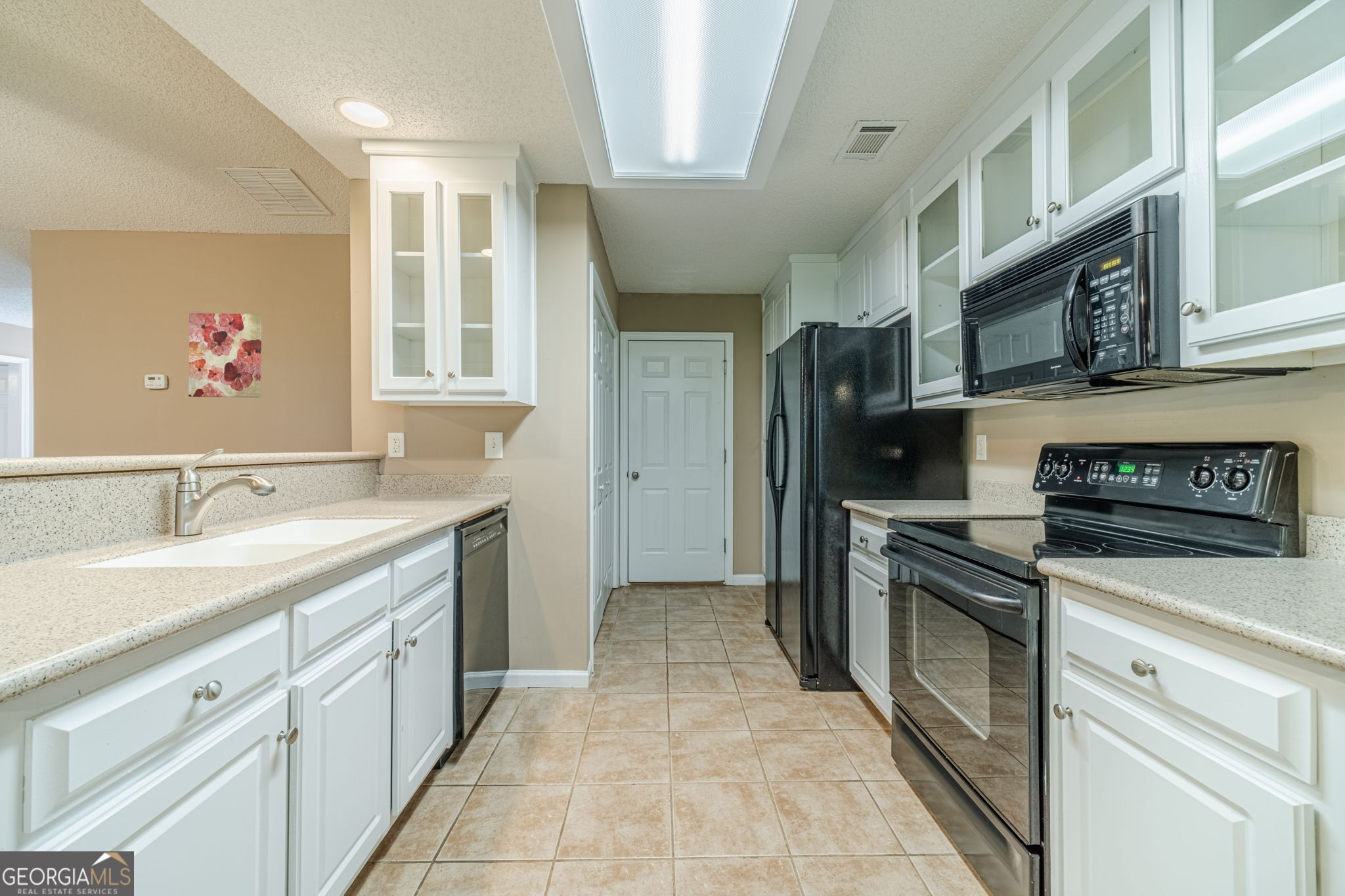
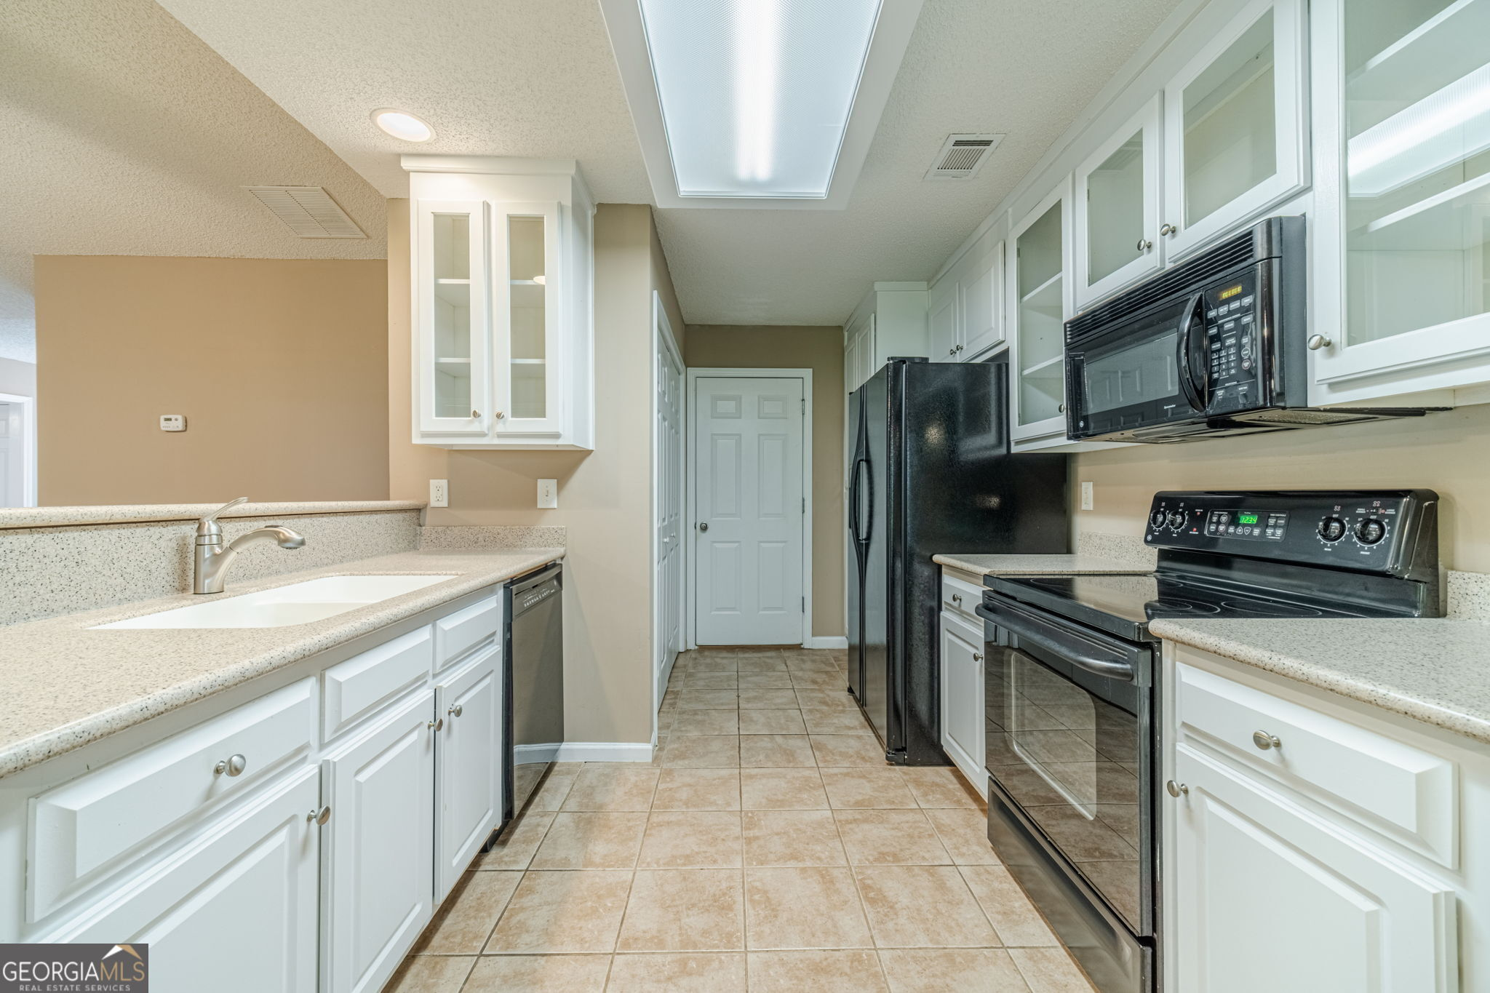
- wall art [188,312,262,398]
